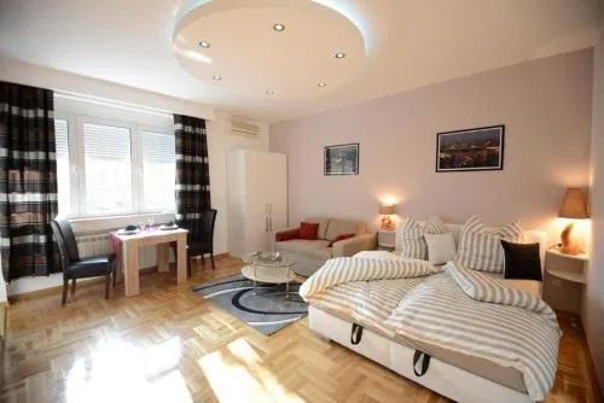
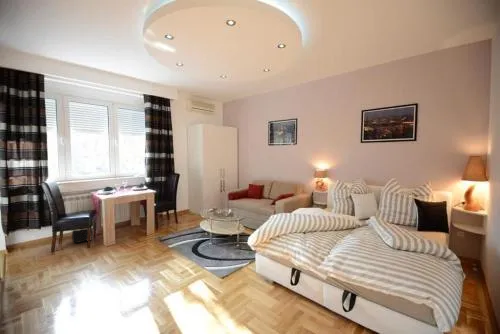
+ backpack [71,210,94,244]
